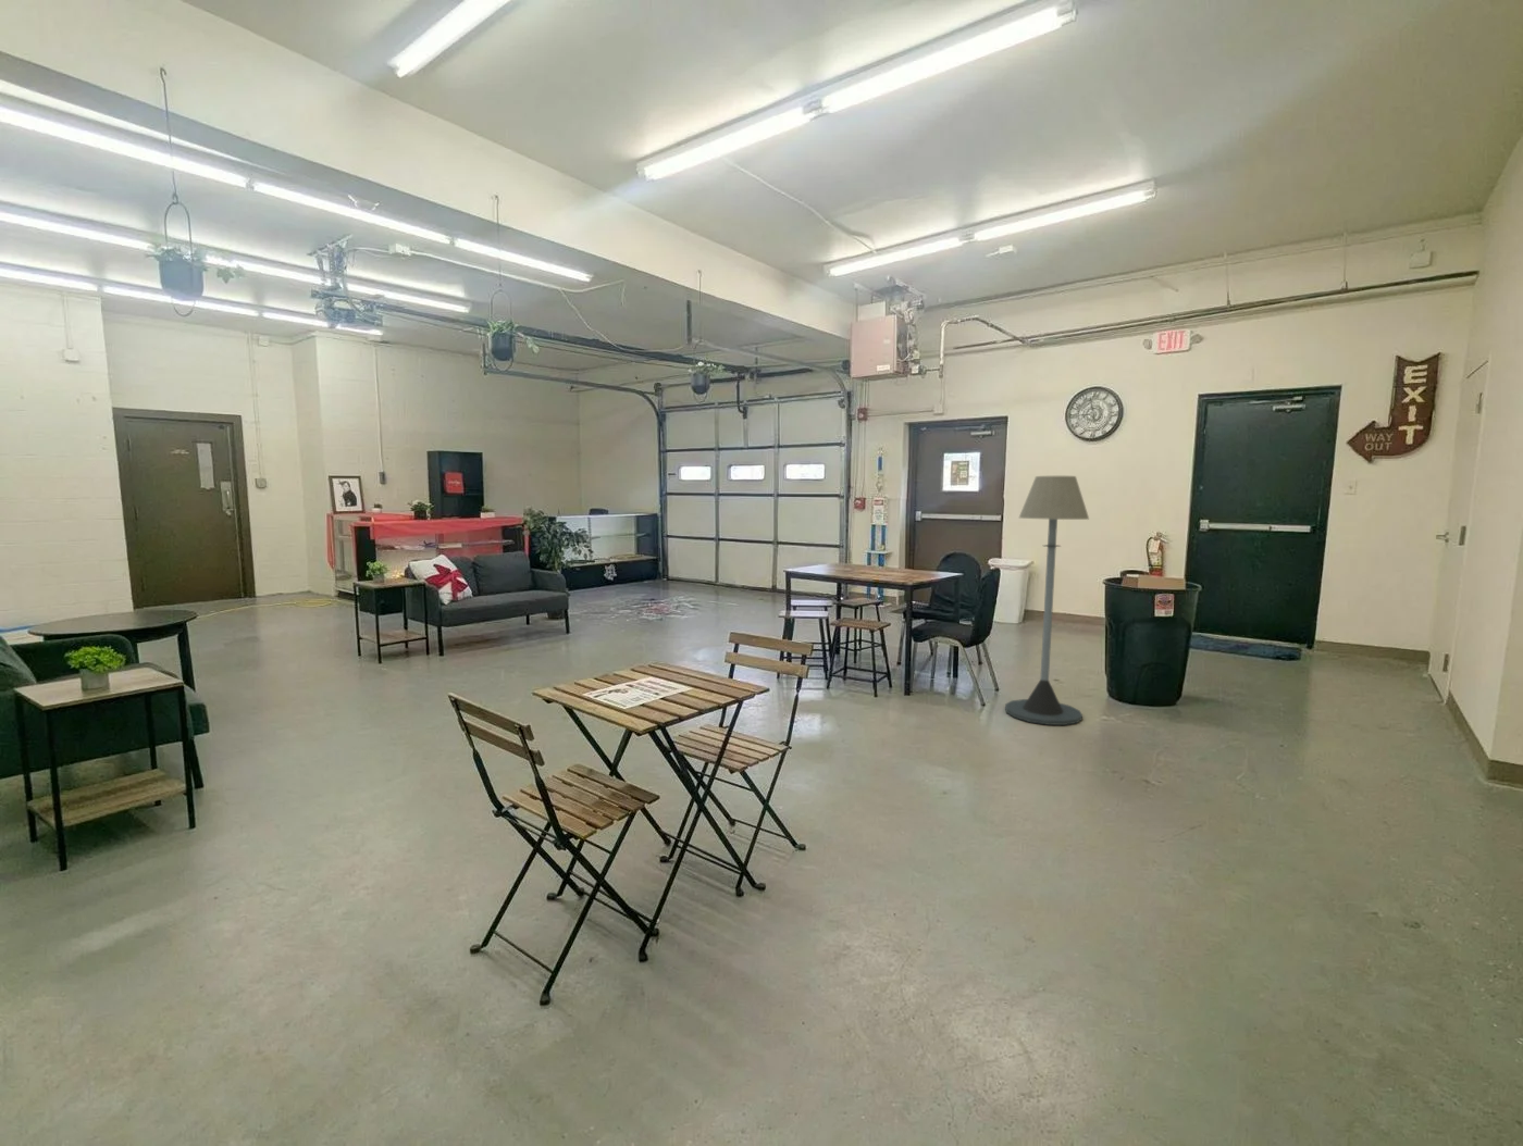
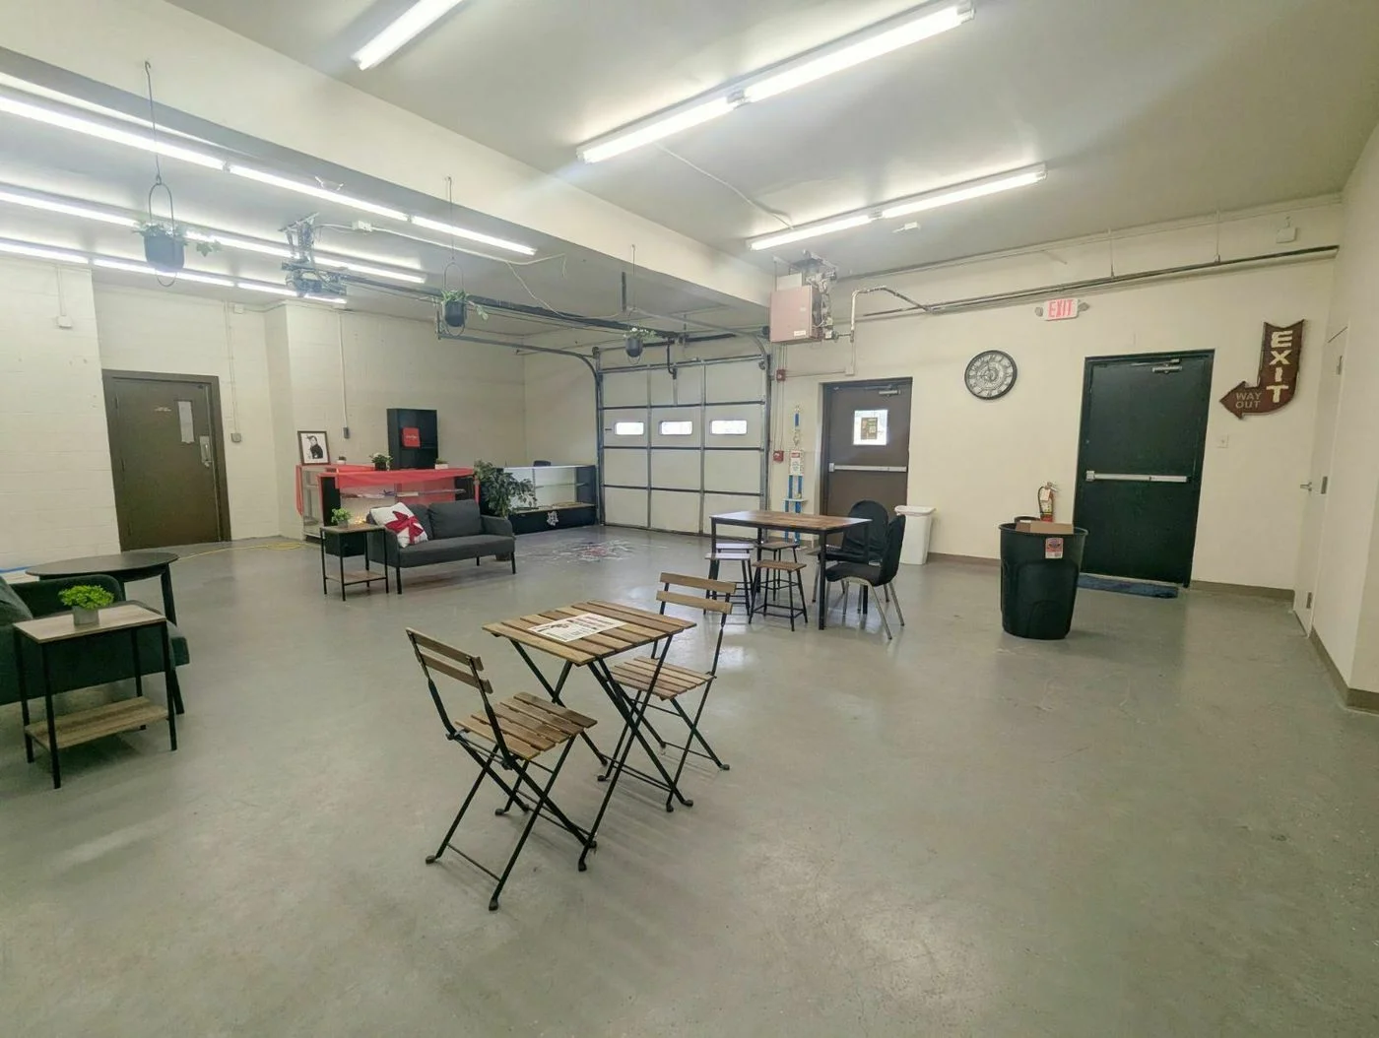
- floor lamp [1004,475,1090,726]
